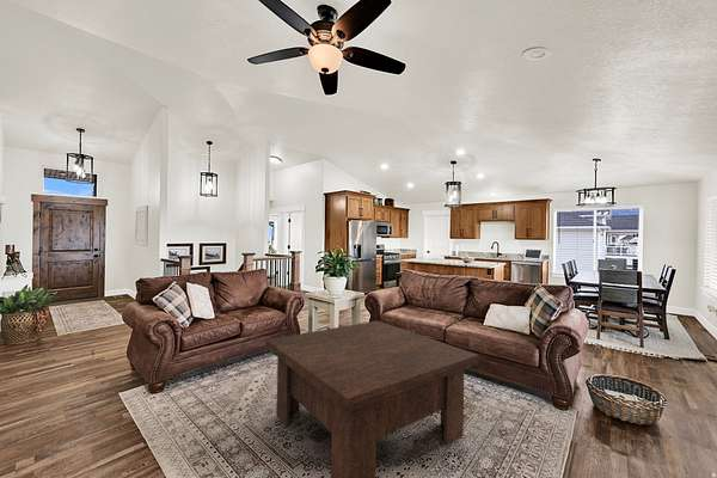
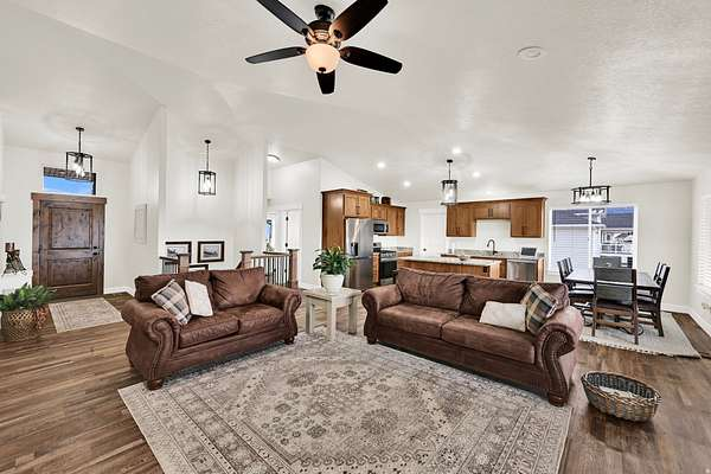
- coffee table [265,319,480,478]
